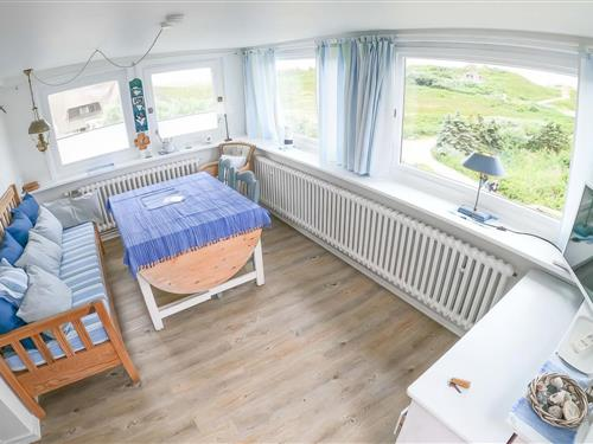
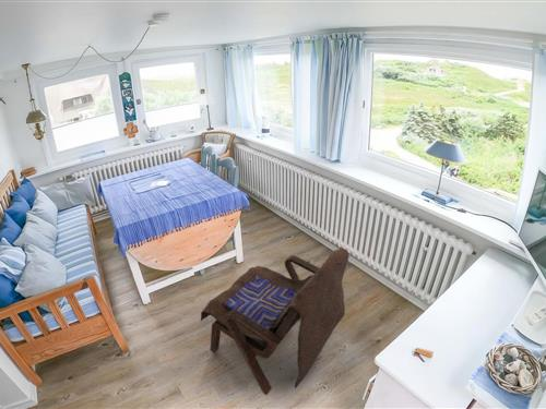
+ armchair [200,246,351,396]
